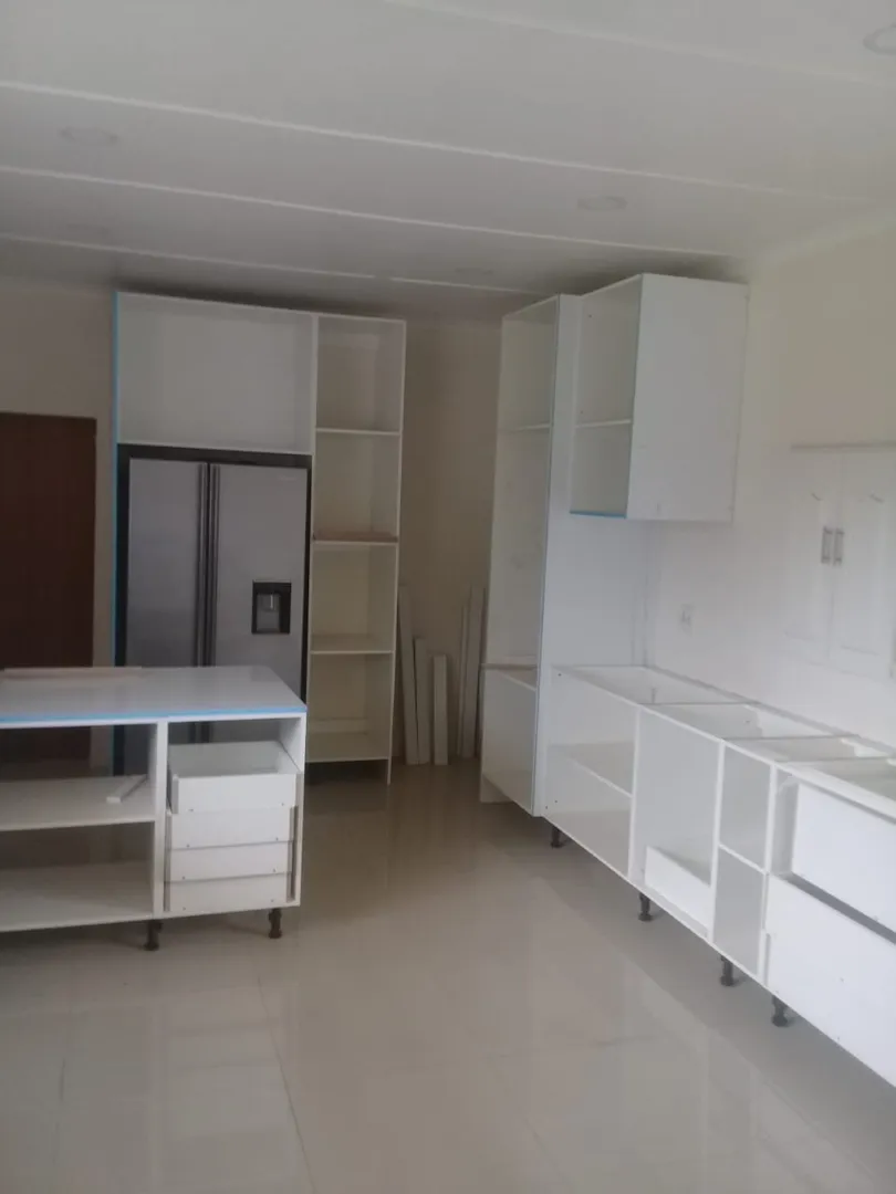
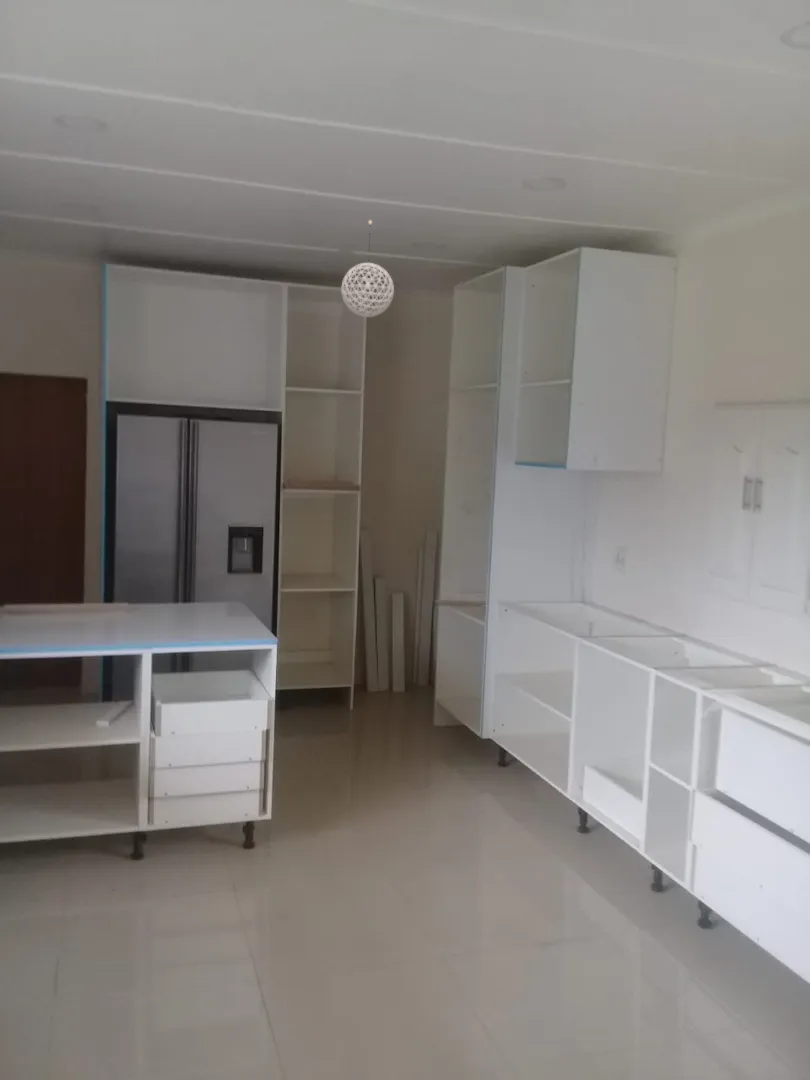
+ pendant light [340,219,395,318]
